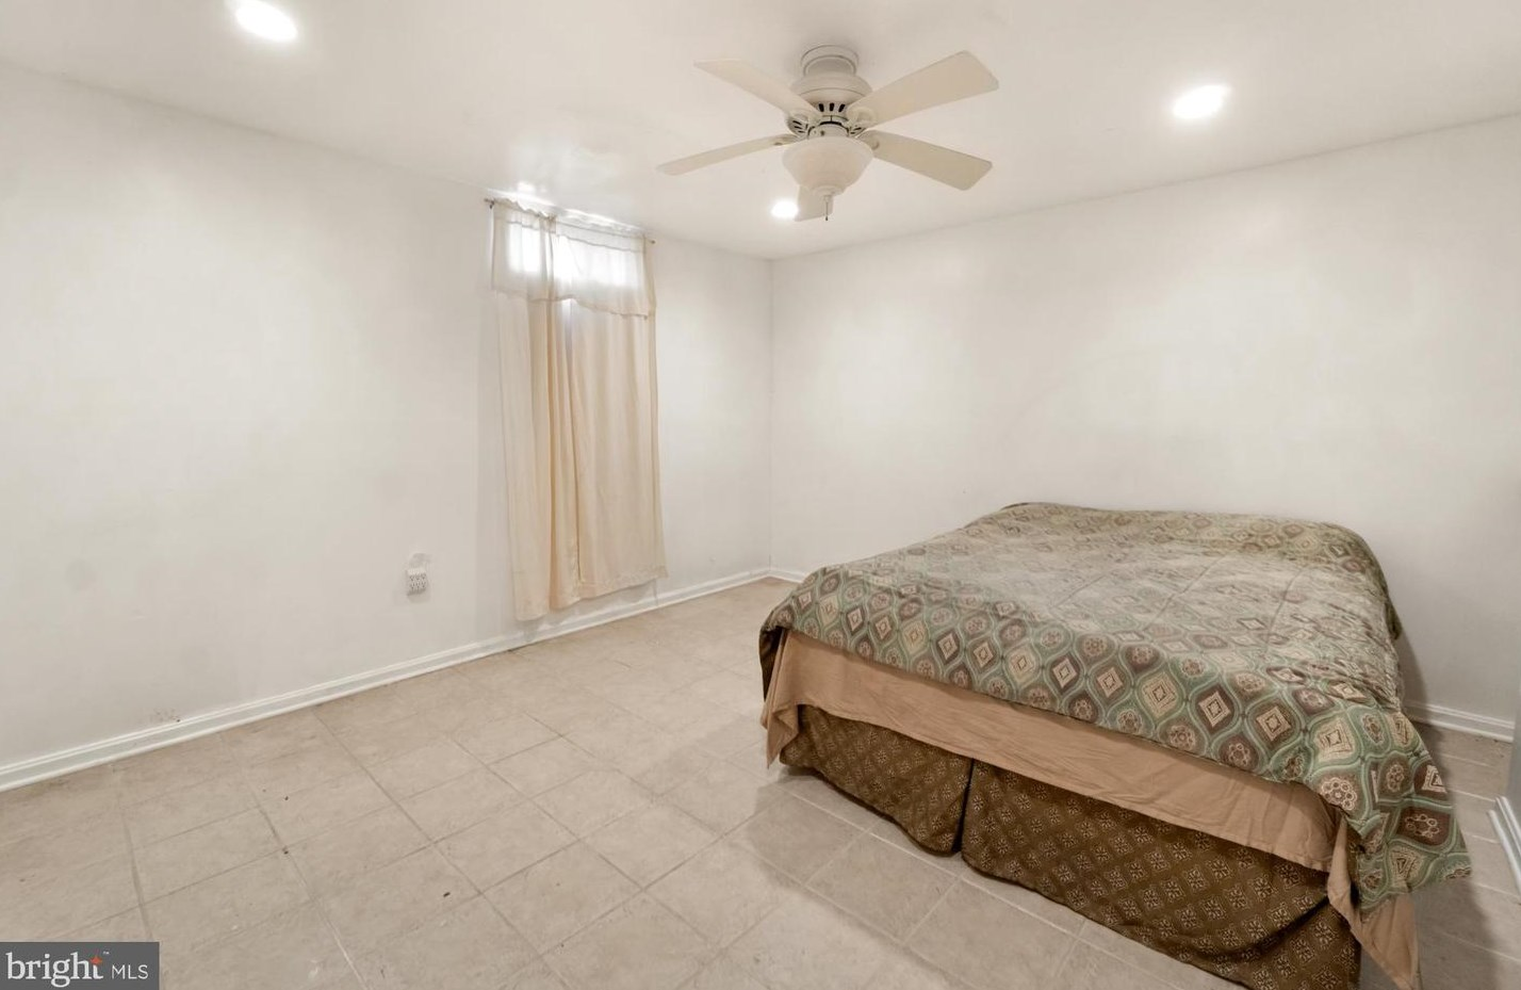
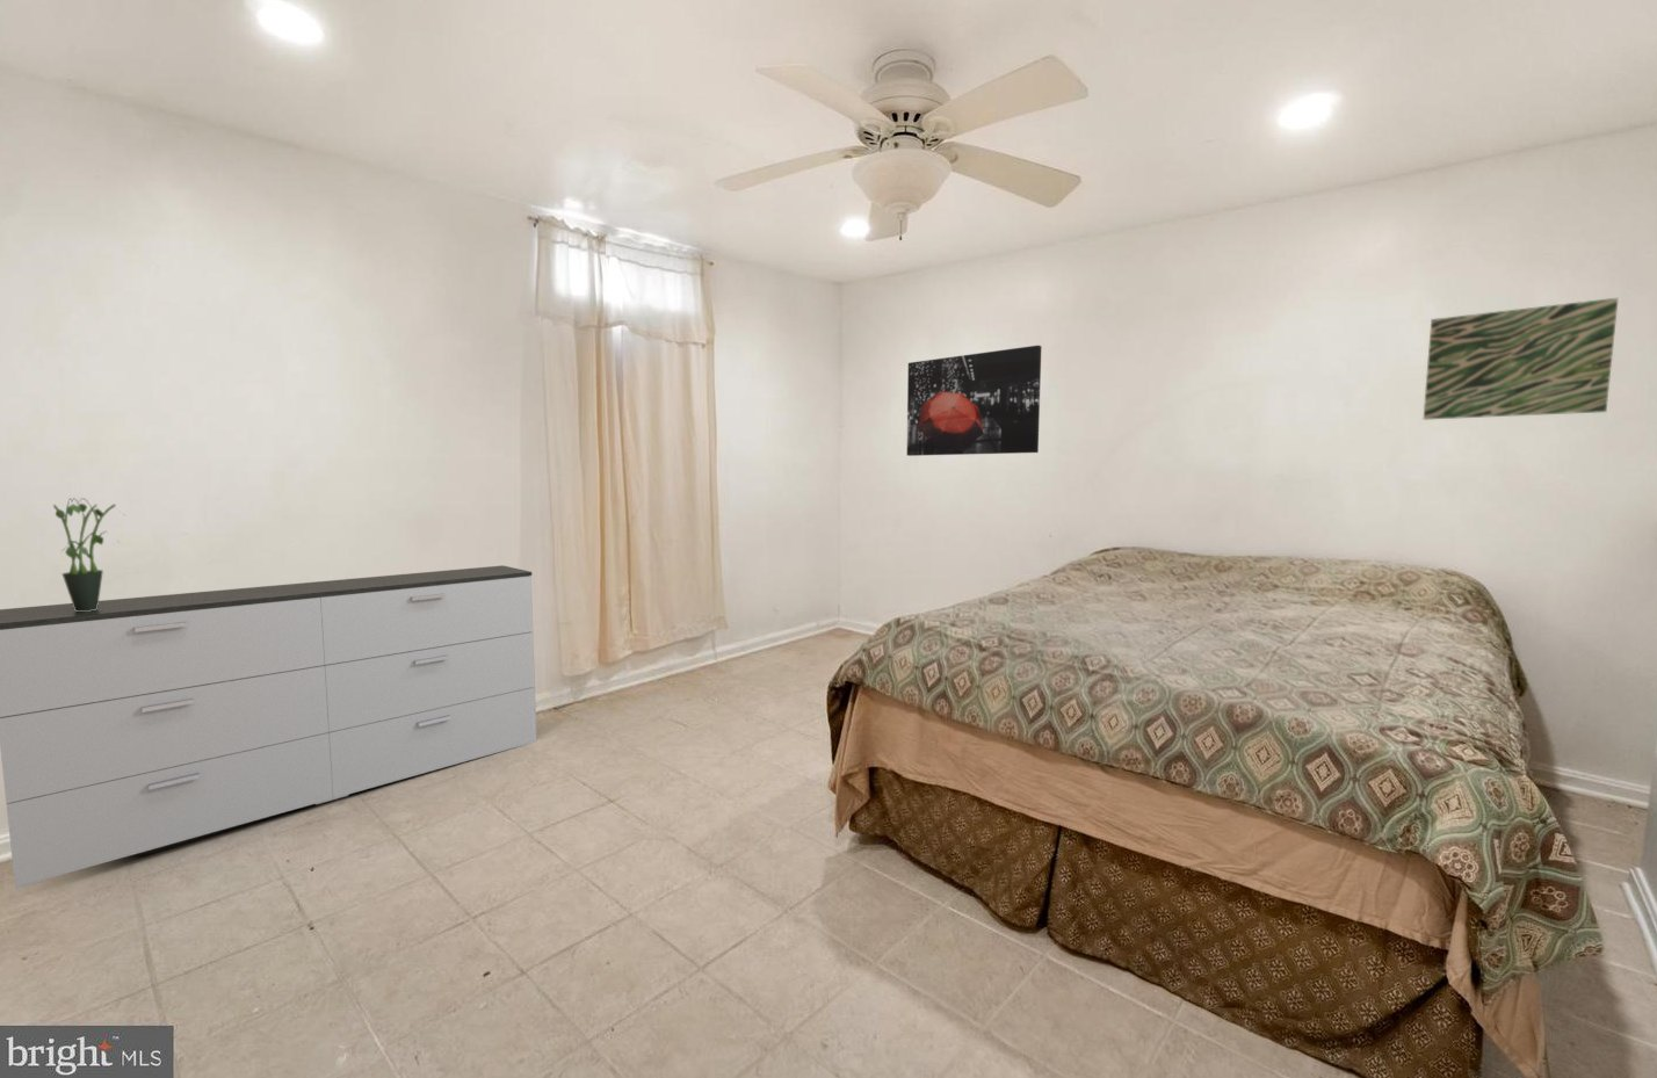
+ wall art [906,344,1042,458]
+ potted plant [52,496,129,612]
+ dresser [0,564,539,890]
+ wall art [1423,297,1620,421]
